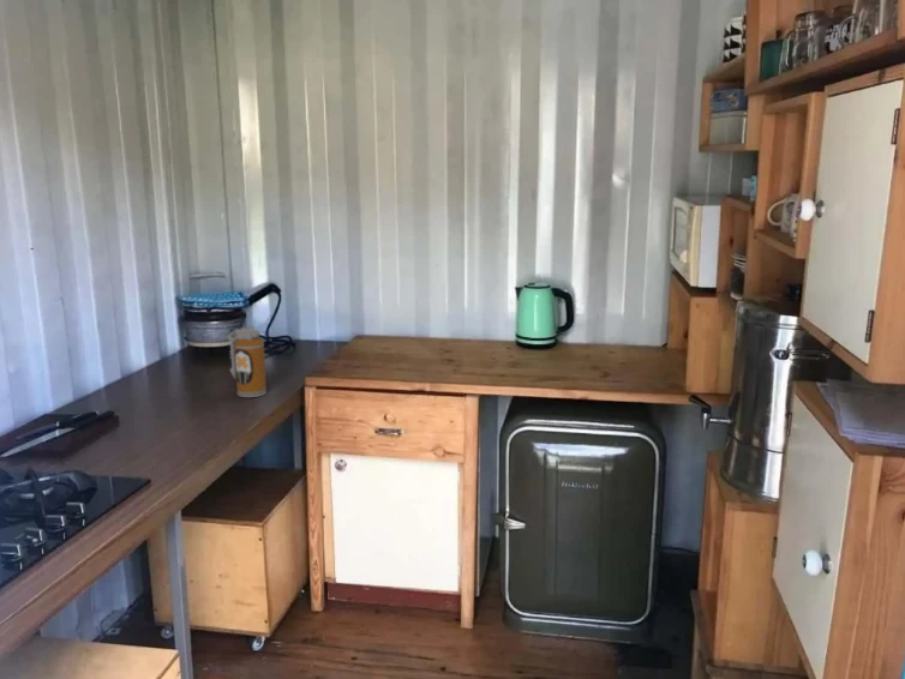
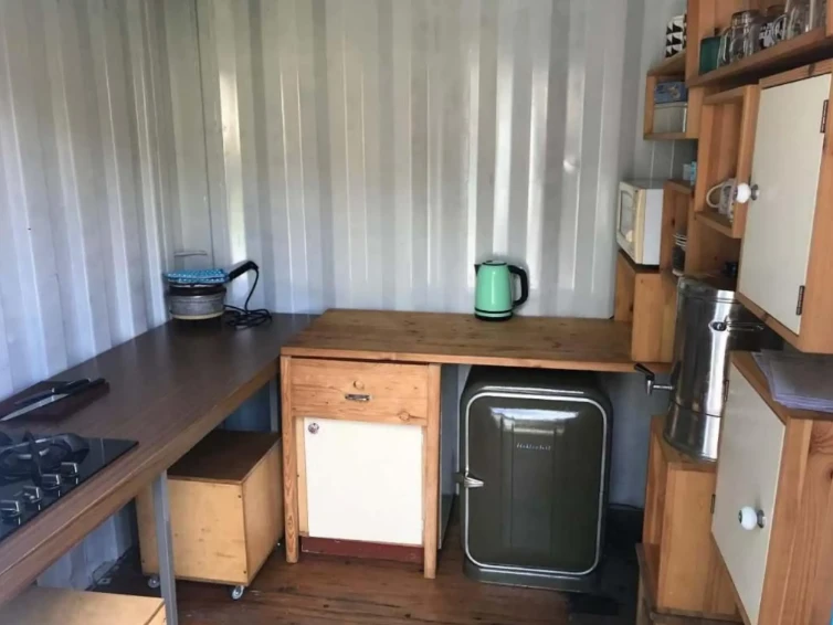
- canister [226,324,268,398]
